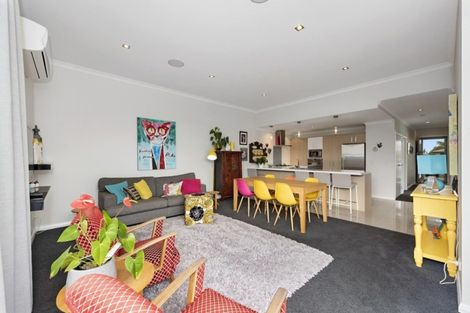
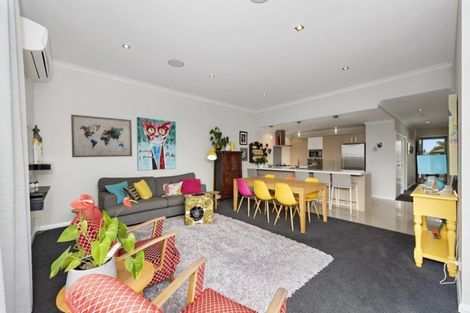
+ wall art [70,113,133,158]
